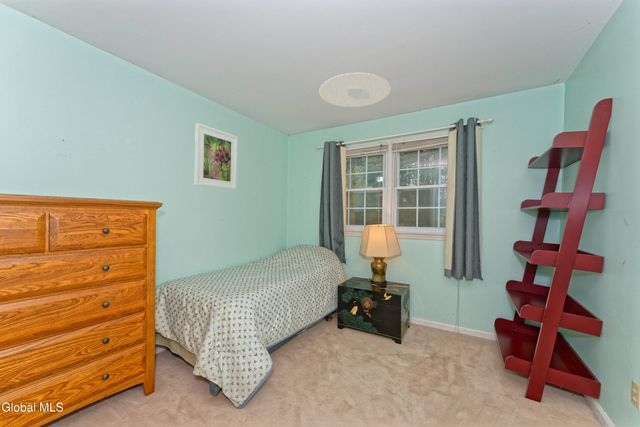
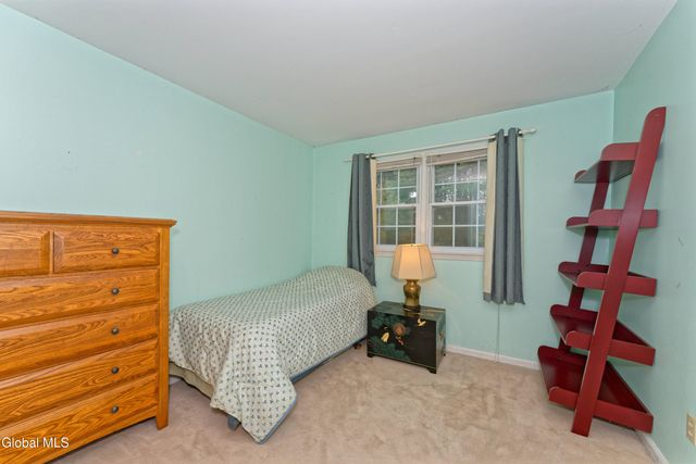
- ceiling light [318,72,391,108]
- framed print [194,122,238,191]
